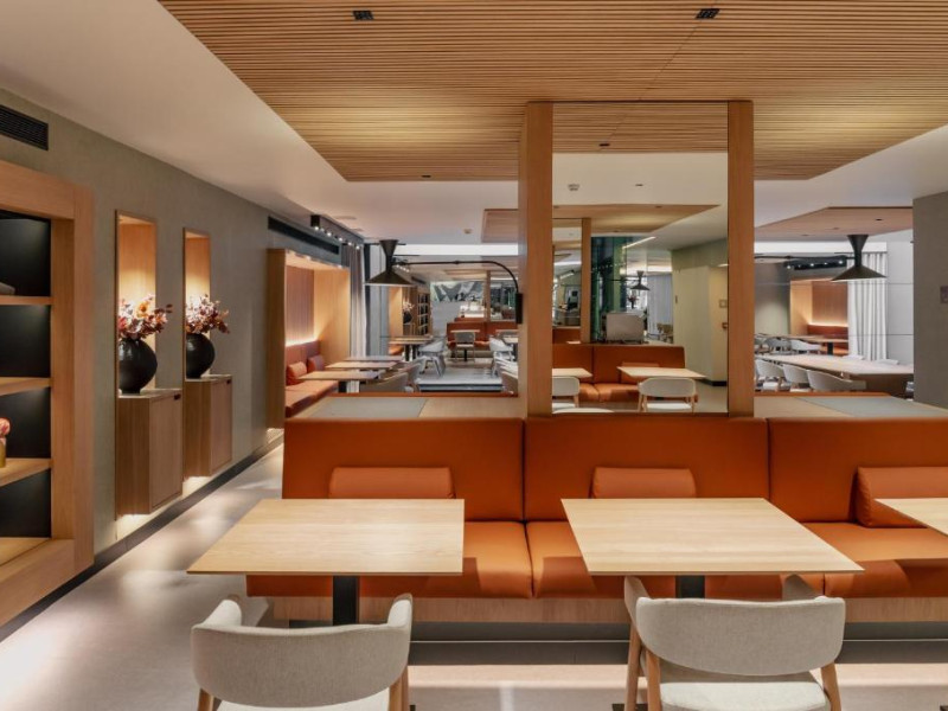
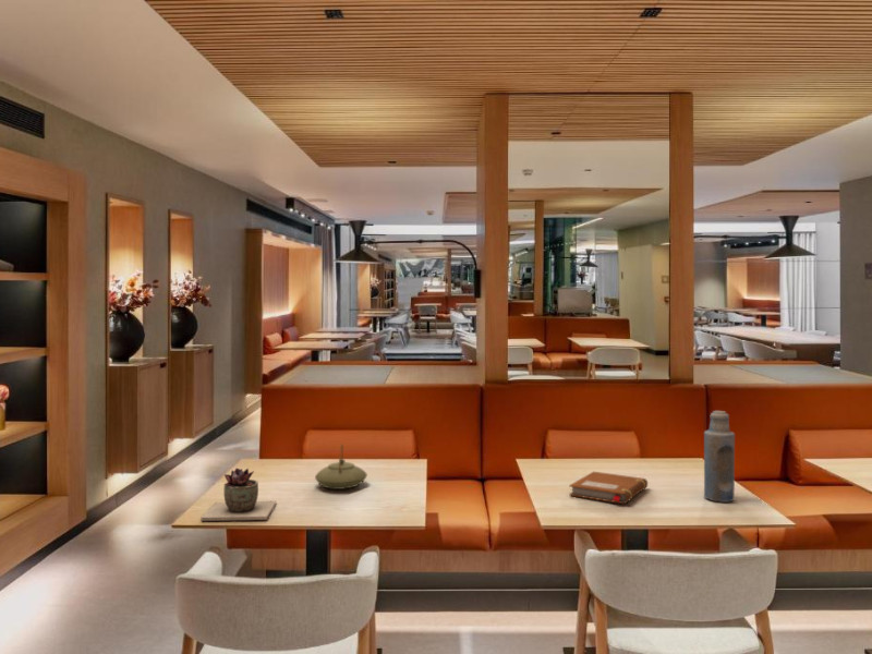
+ bottle [703,410,736,502]
+ notebook [568,471,649,505]
+ teapot [314,443,368,491]
+ succulent plant [199,467,278,522]
